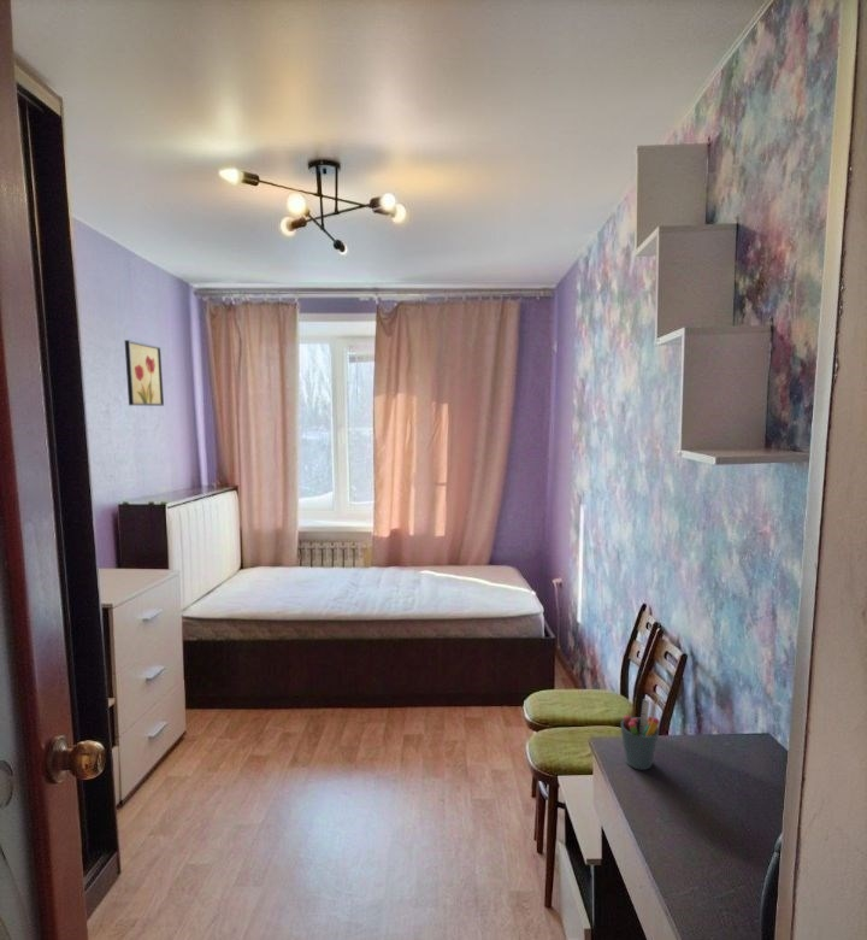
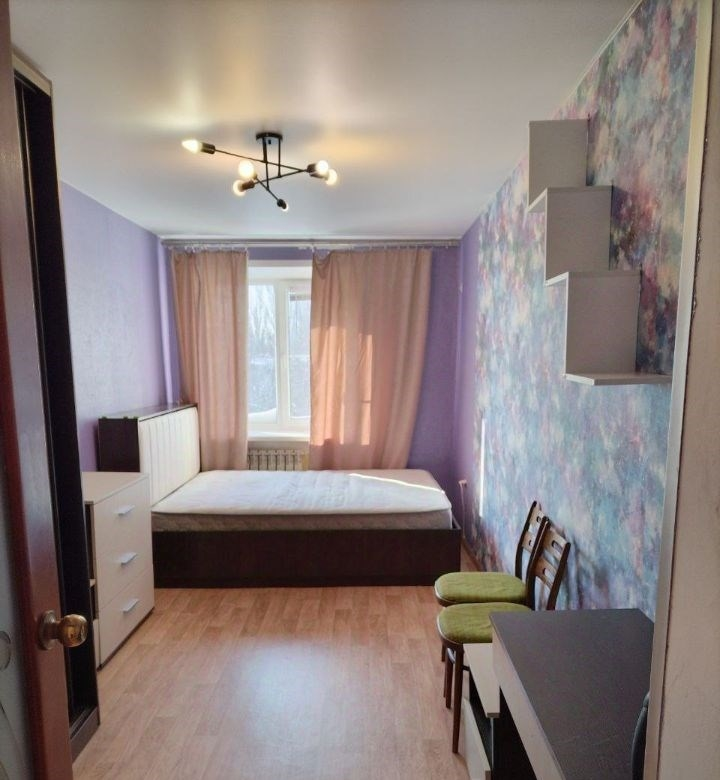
- pen holder [619,698,660,771]
- wall art [124,339,165,407]
